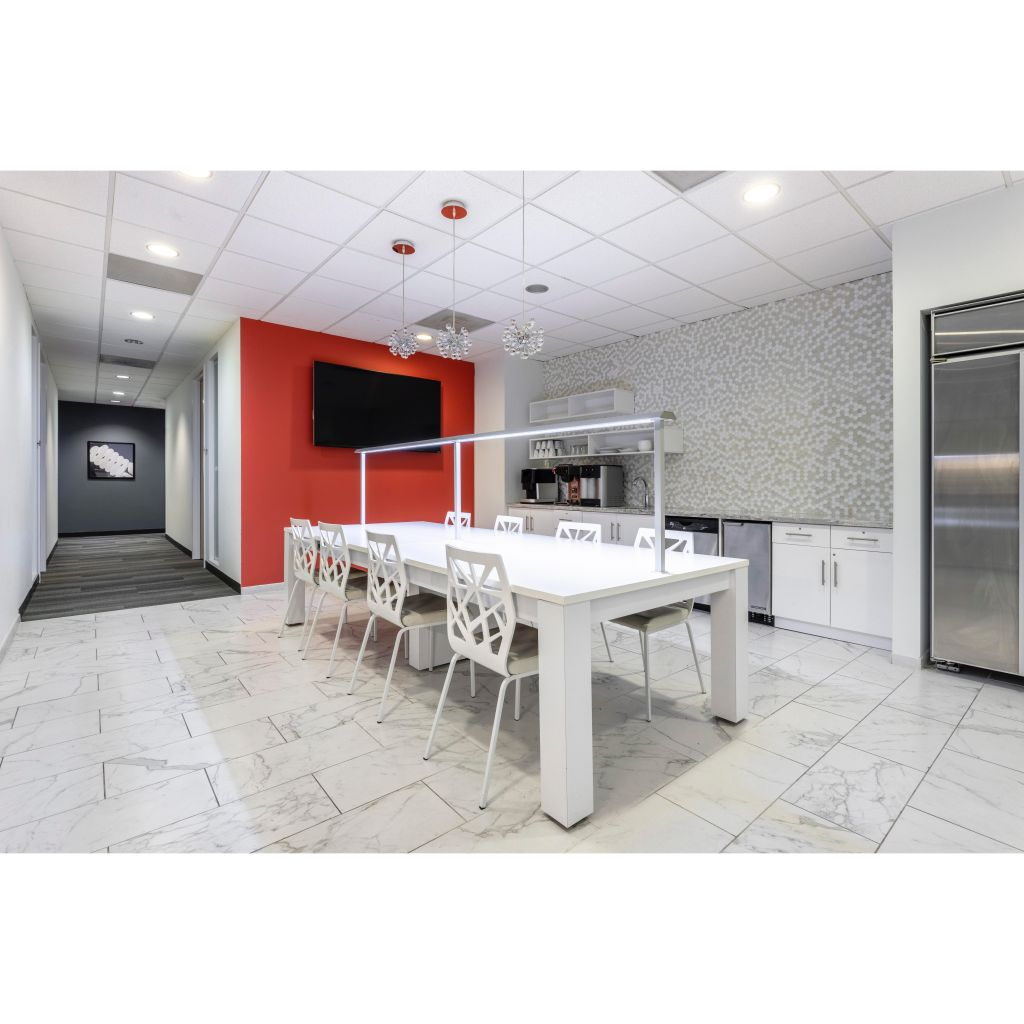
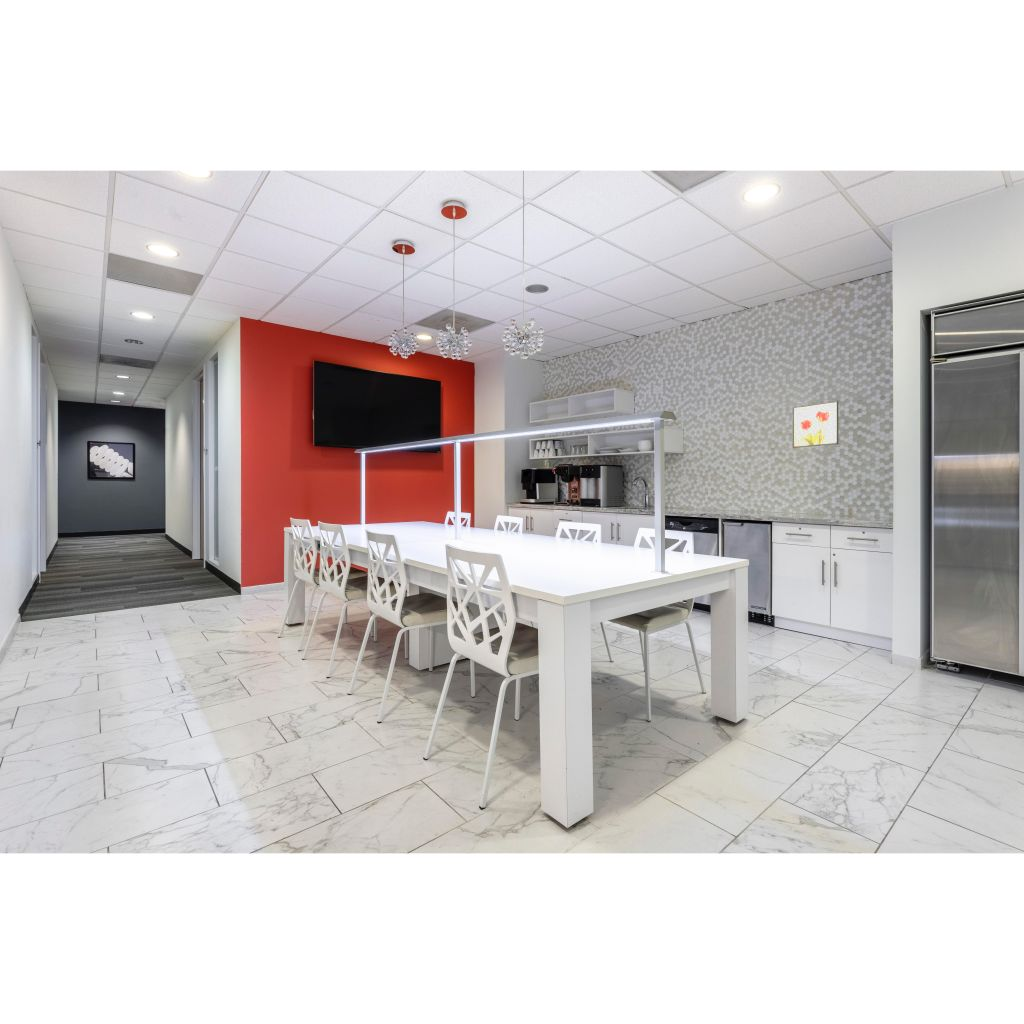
+ wall art [791,400,839,449]
